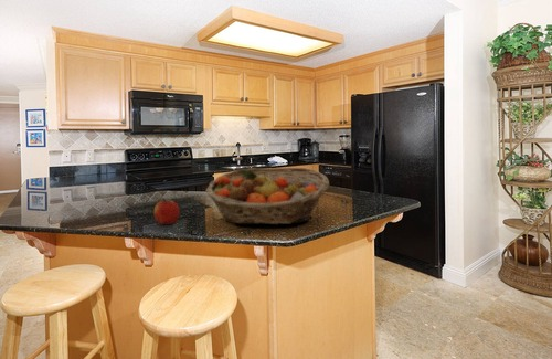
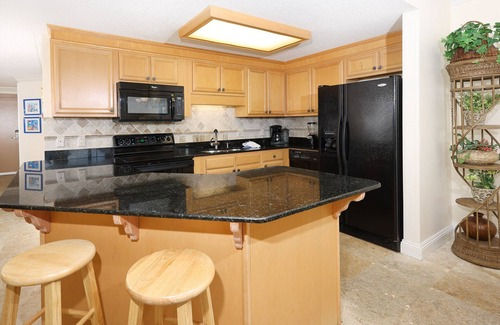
- fruit basket [204,167,330,225]
- apple [152,197,181,225]
